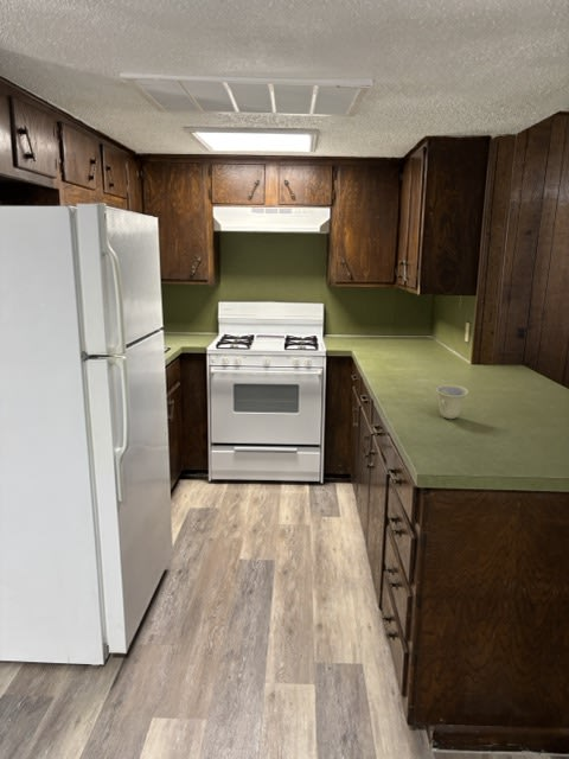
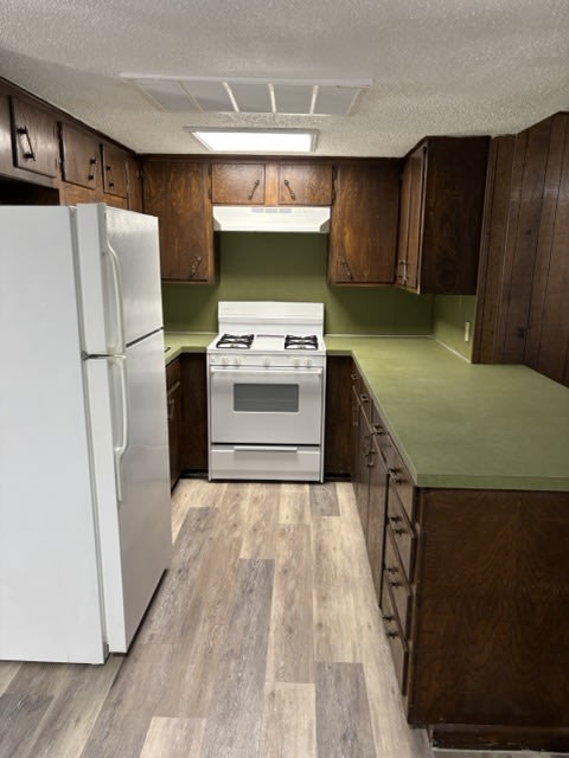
- cup [435,383,469,420]
